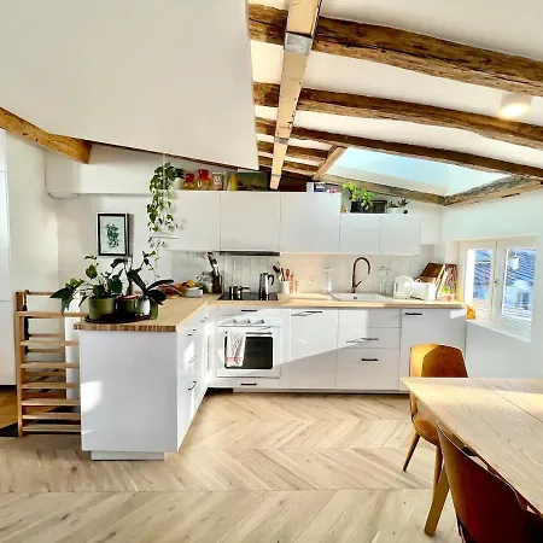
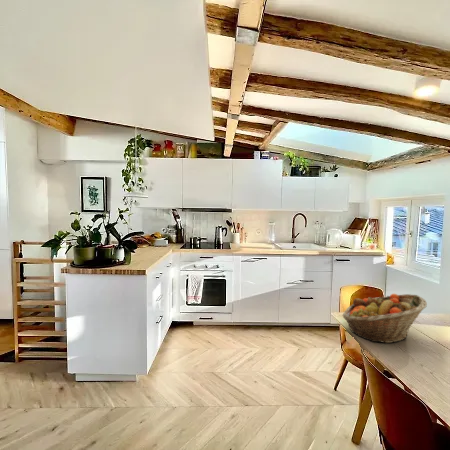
+ fruit basket [341,293,428,344]
